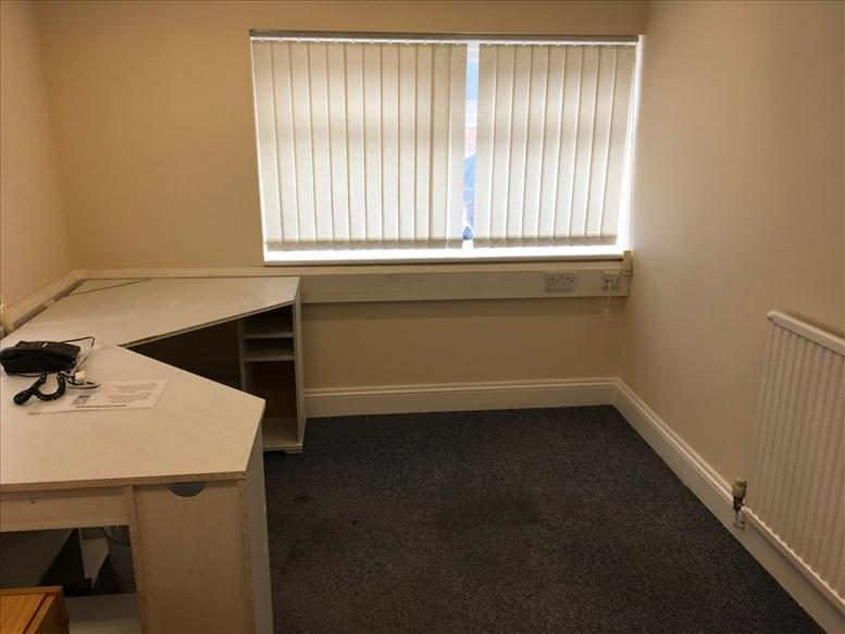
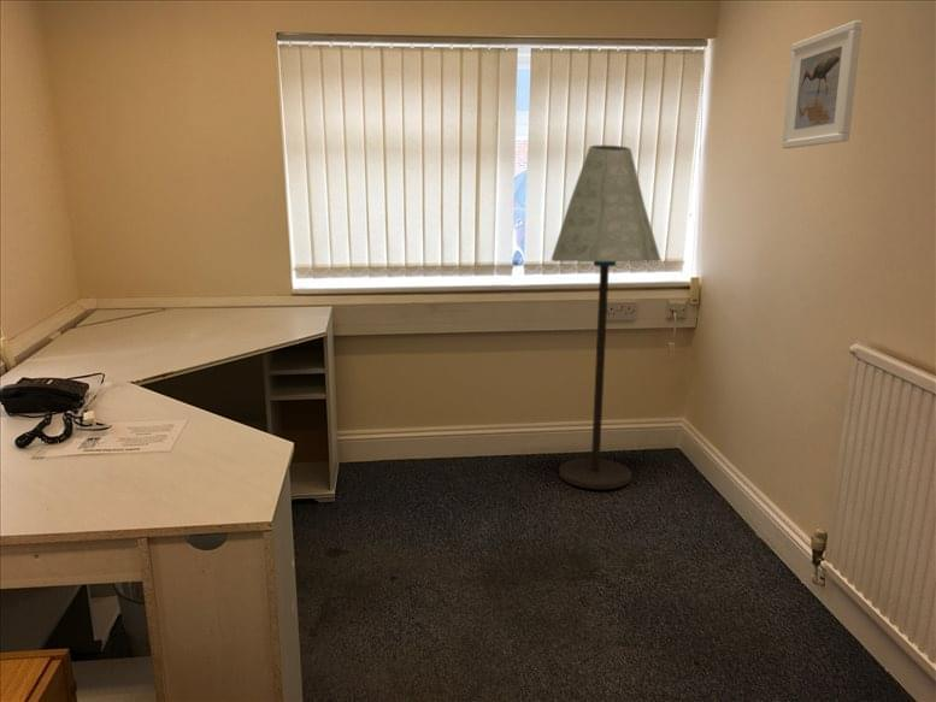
+ floor lamp [549,144,661,490]
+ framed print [781,19,863,149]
